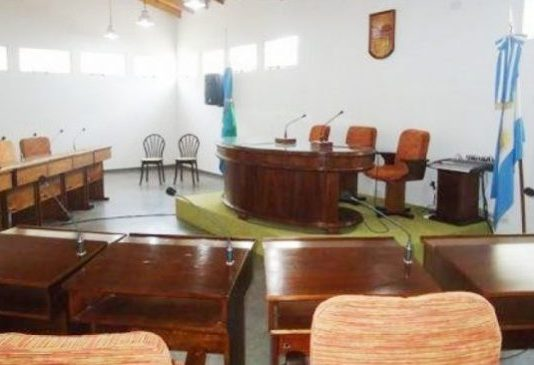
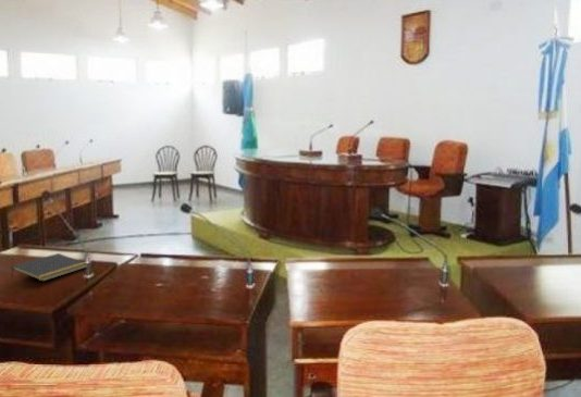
+ notepad [10,252,88,283]
